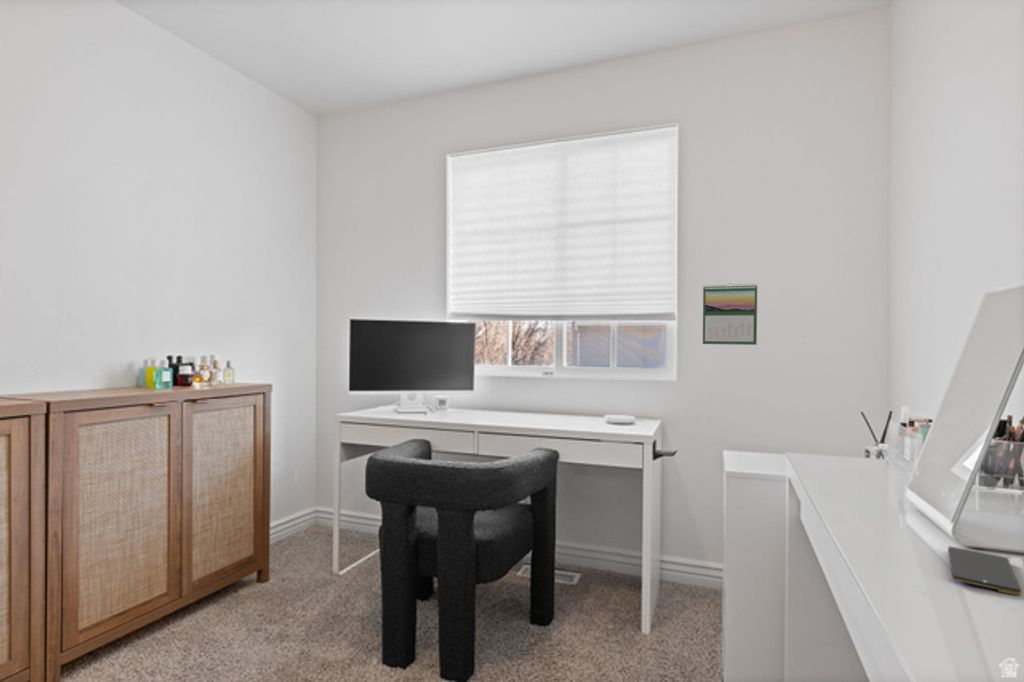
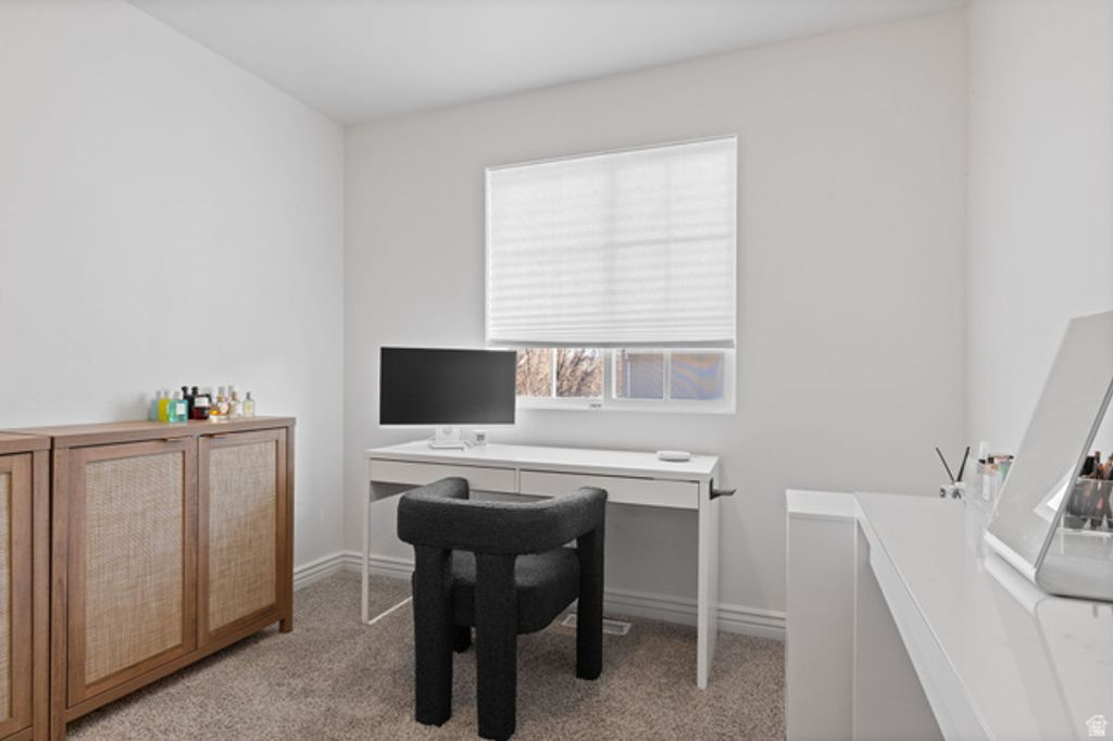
- calendar [702,282,758,346]
- smartphone [947,546,1022,596]
